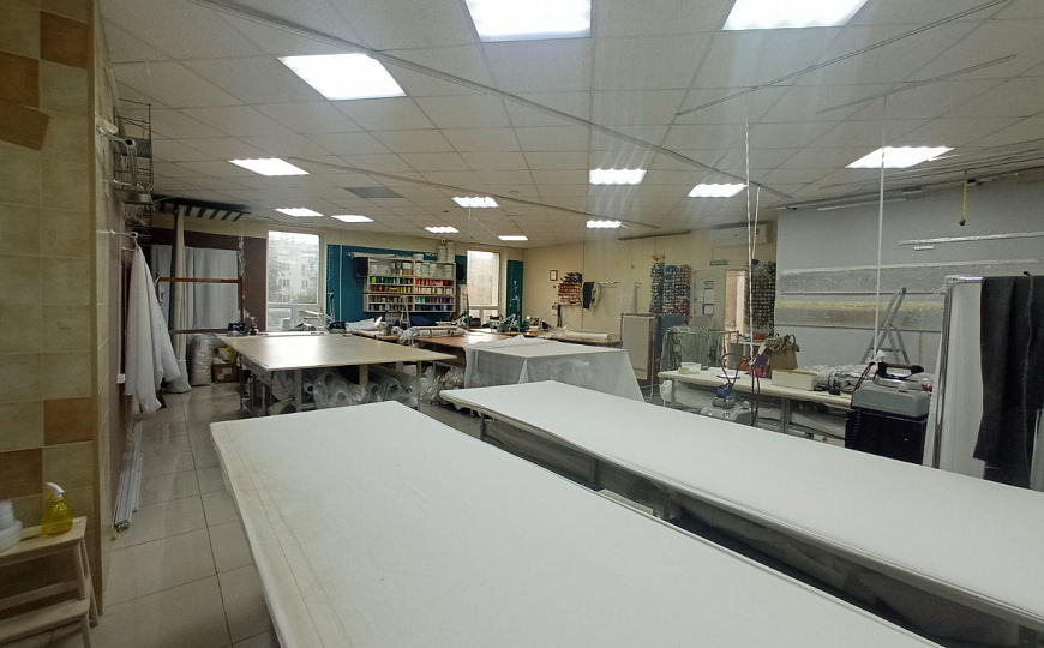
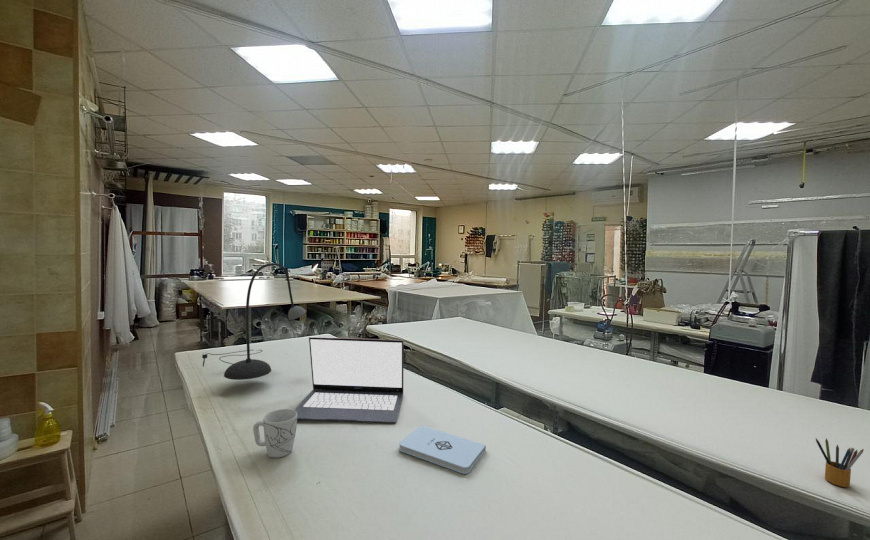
+ notepad [398,424,487,475]
+ laptop [294,336,405,424]
+ pencil box [815,437,865,488]
+ mug [252,408,298,459]
+ desk lamp [201,262,307,381]
